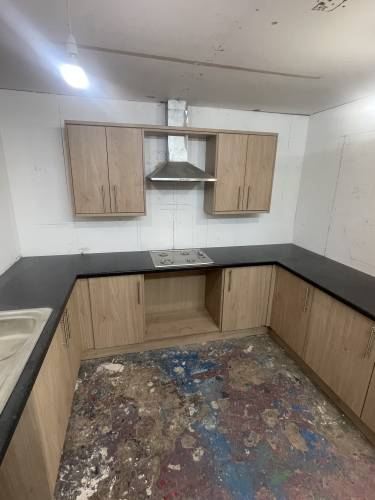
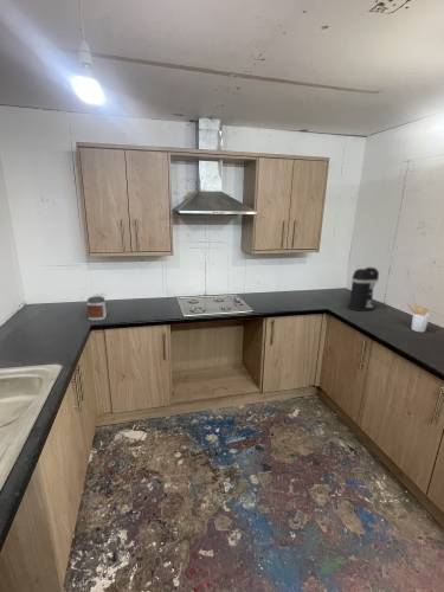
+ utensil holder [406,303,431,334]
+ coffee maker [346,266,380,313]
+ jar [85,295,108,322]
